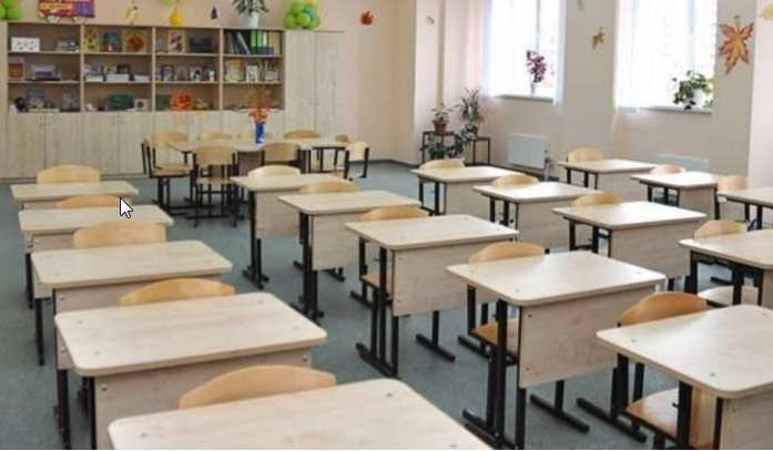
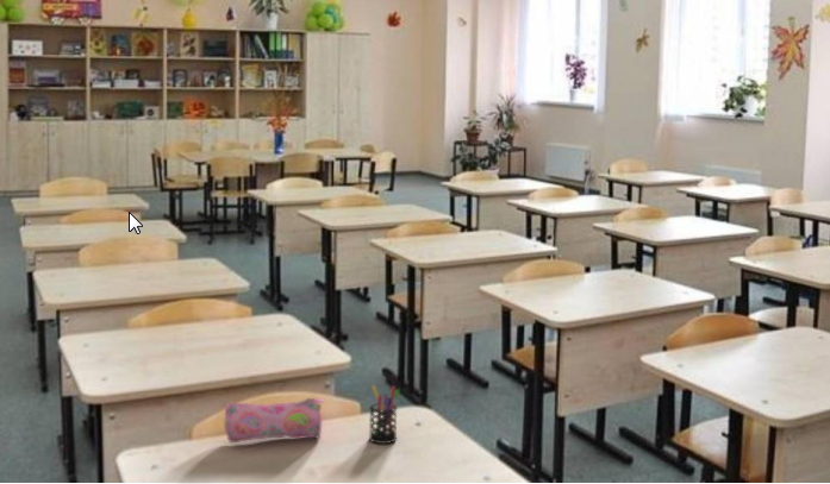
+ pencil case [223,397,325,444]
+ pen holder [368,384,401,445]
